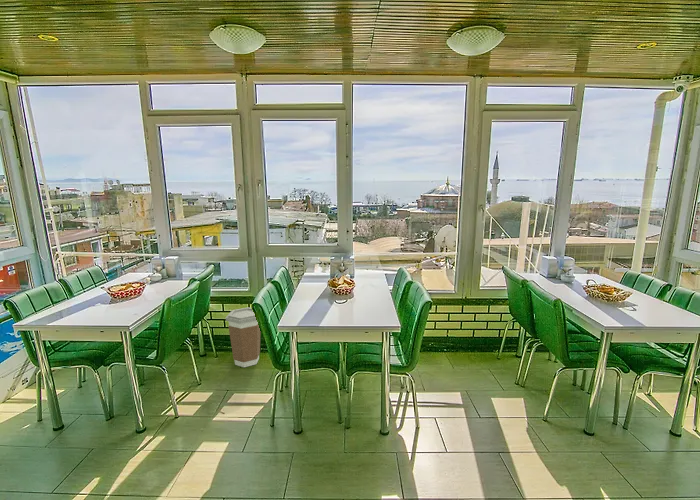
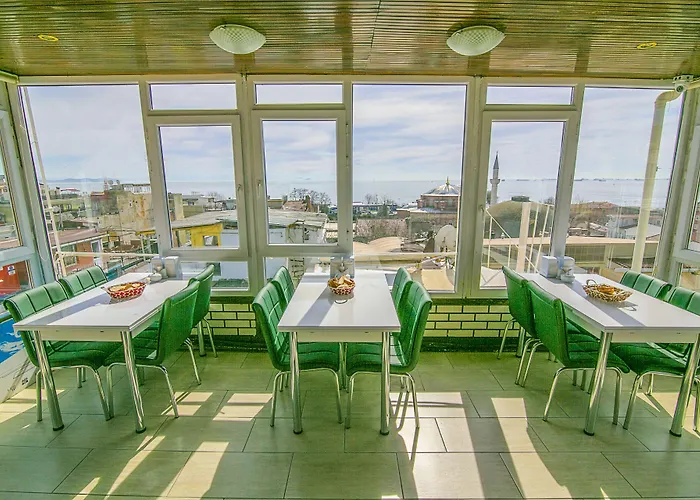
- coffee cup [225,306,262,368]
